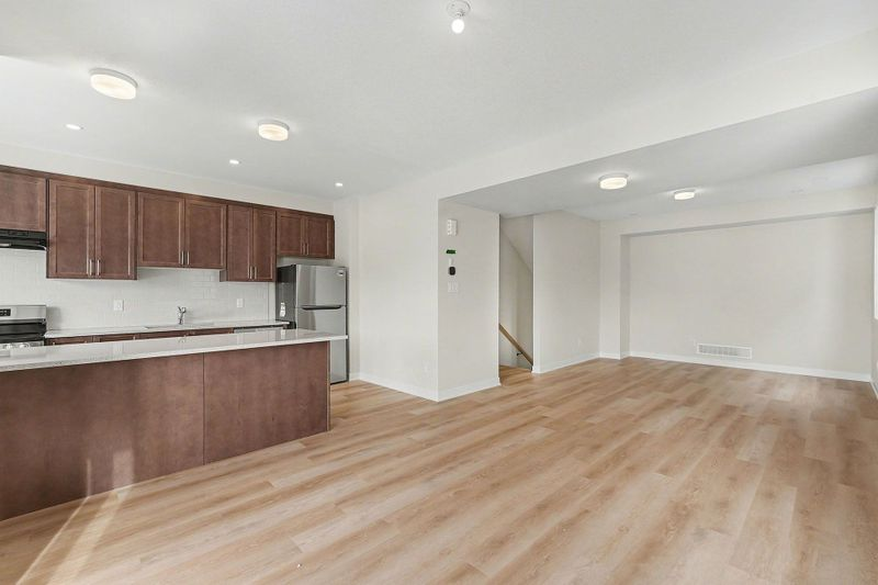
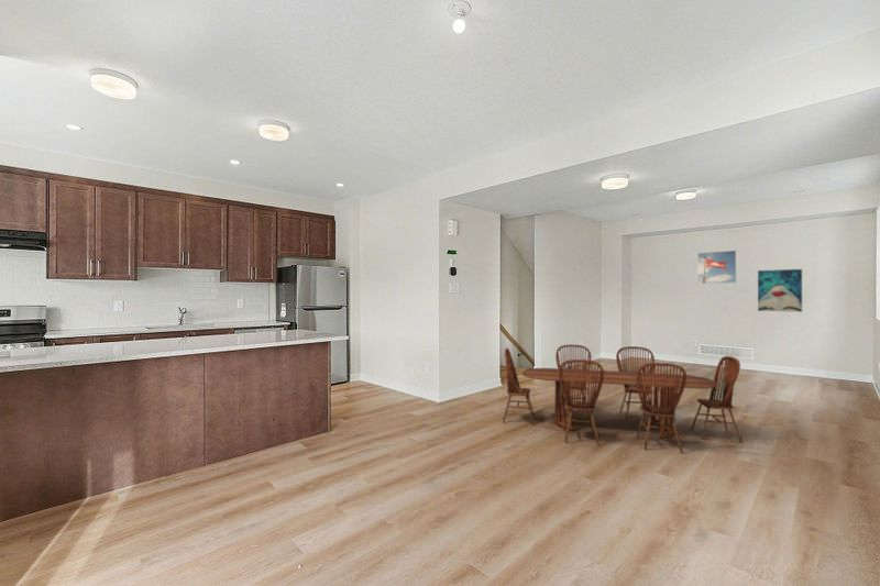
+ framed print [696,250,737,285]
+ dining set [502,343,744,454]
+ wall art [757,268,803,313]
